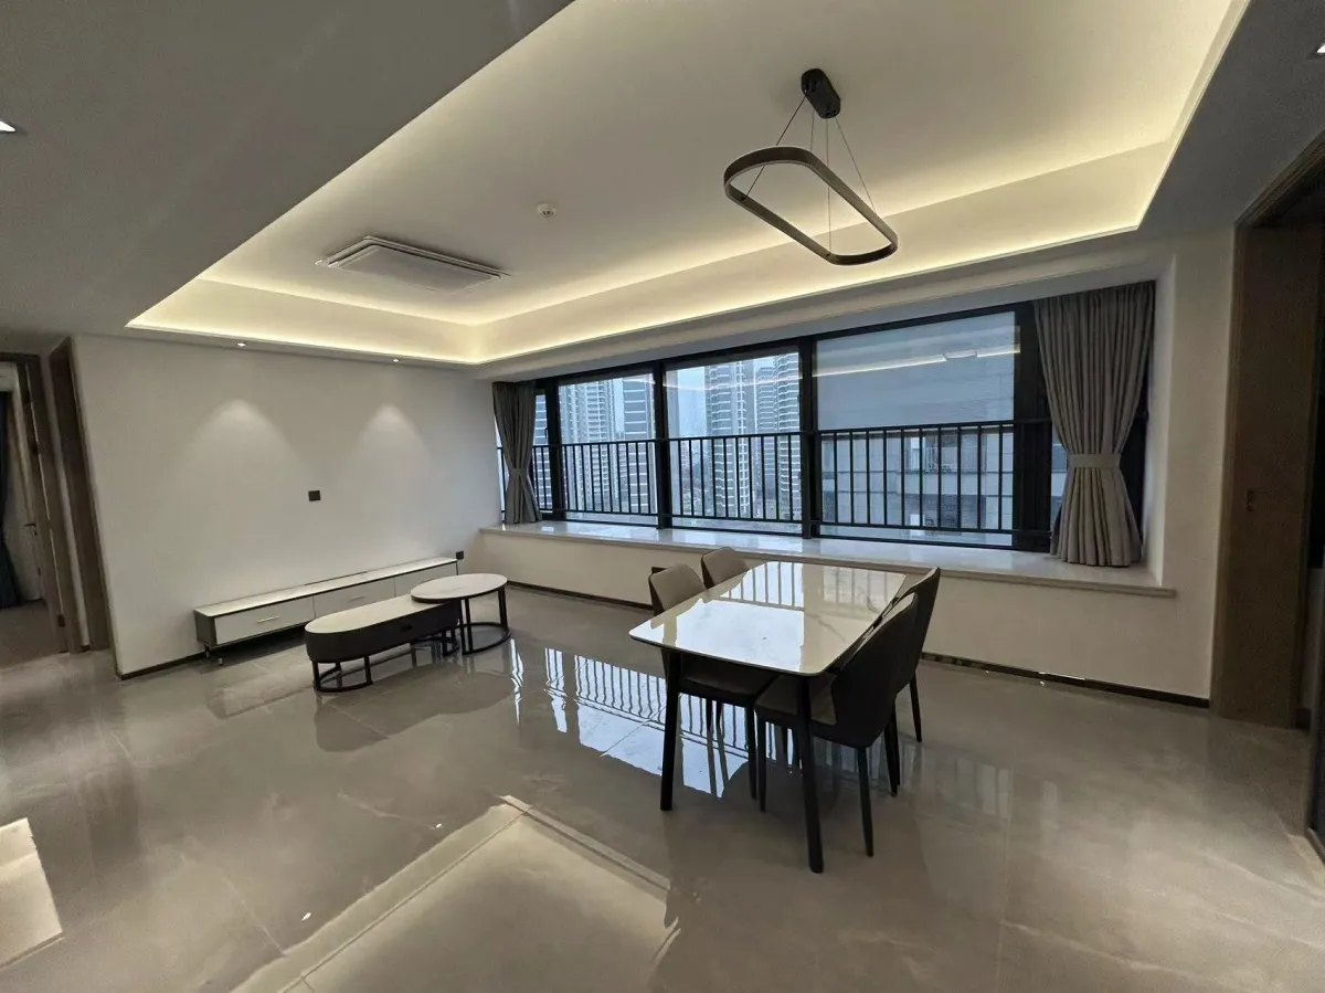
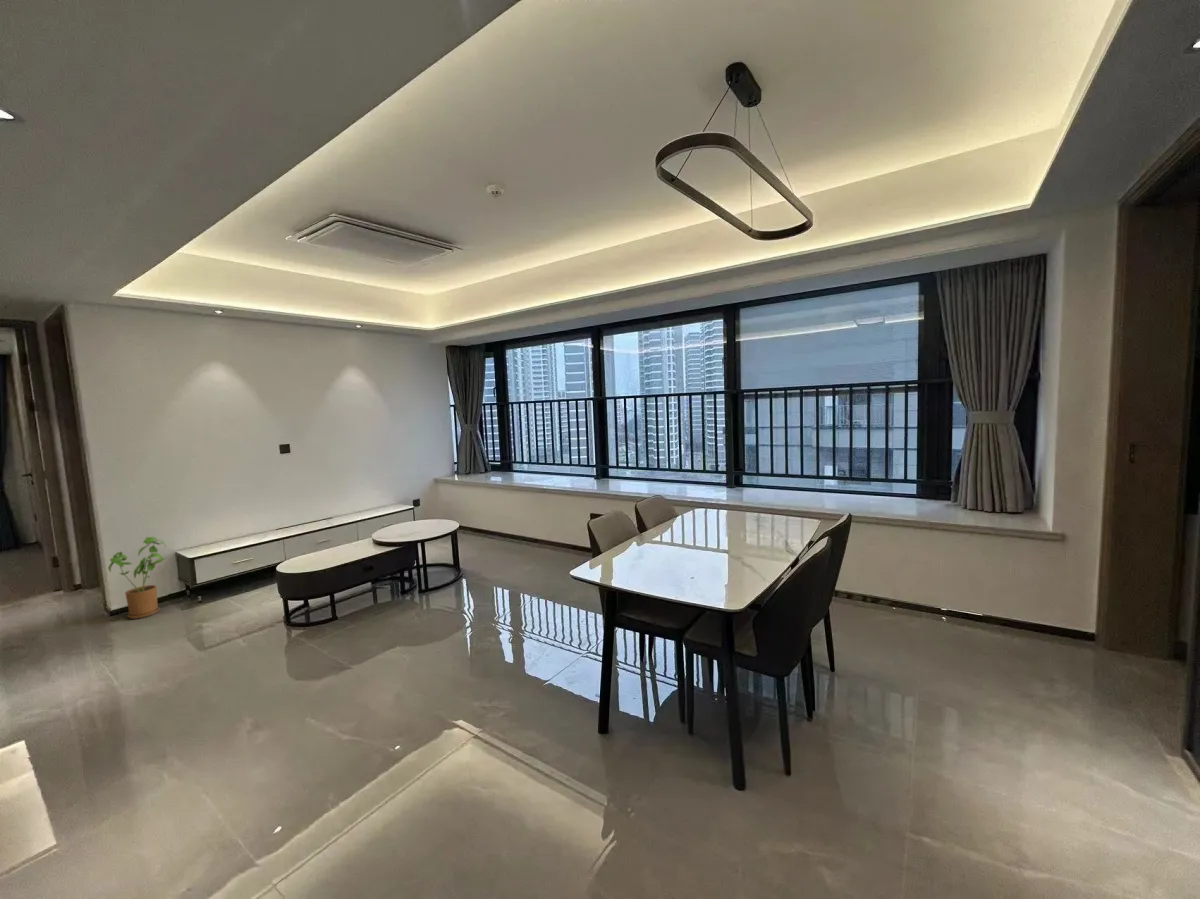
+ house plant [107,536,168,620]
